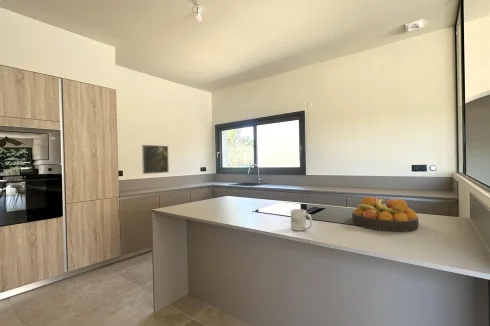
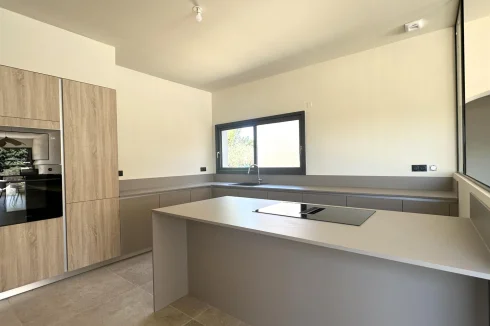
- mug [290,208,313,232]
- fruit bowl [351,196,420,232]
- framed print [141,144,170,175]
